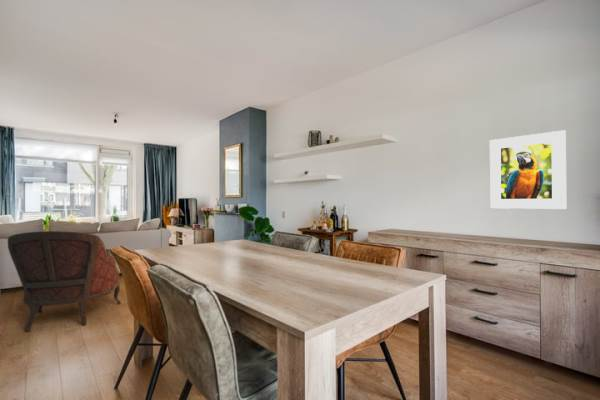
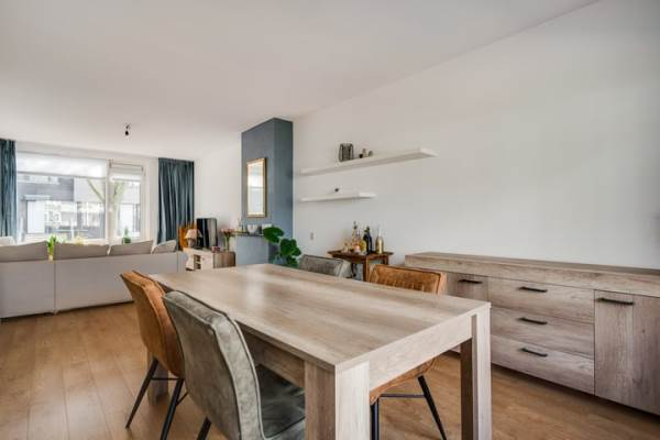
- armchair [7,230,122,333]
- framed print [489,129,567,210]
